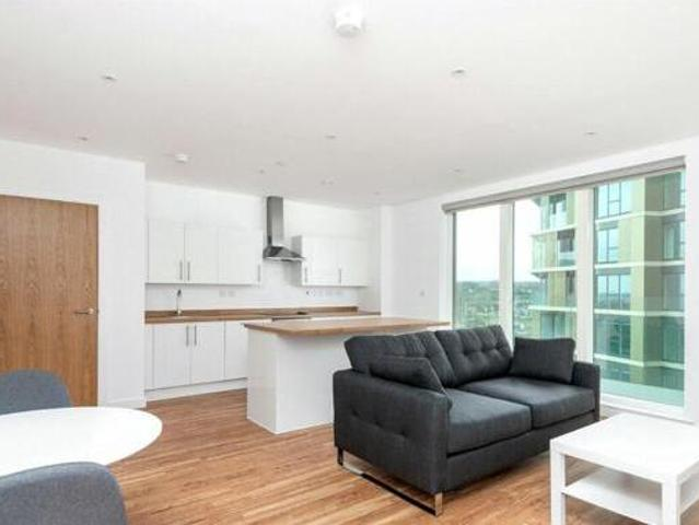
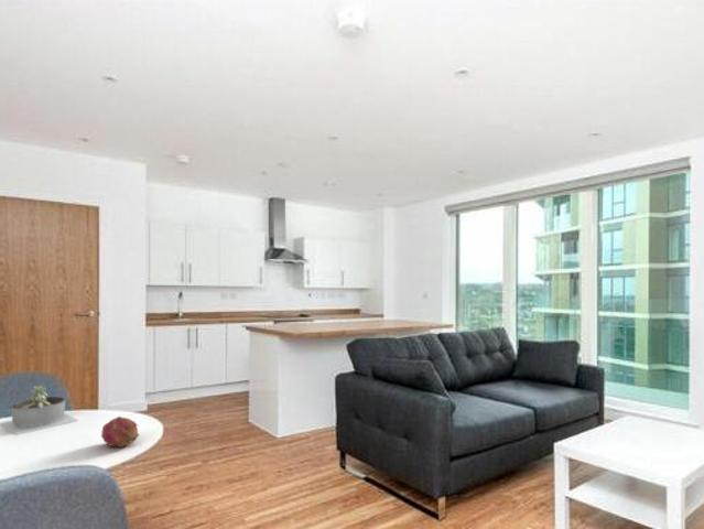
+ fruit [100,415,140,449]
+ succulent planter [0,384,79,436]
